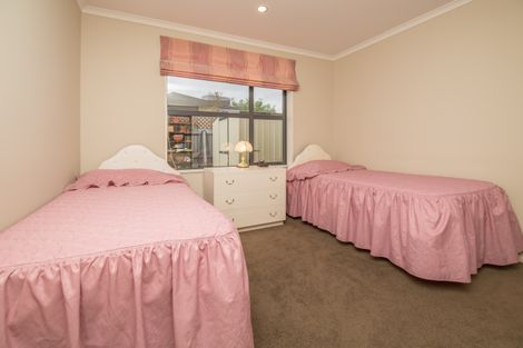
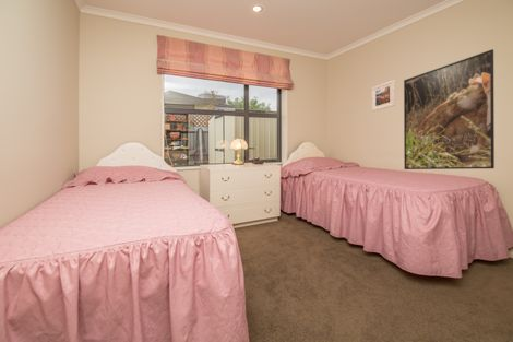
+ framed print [371,79,396,113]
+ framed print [403,48,496,170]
